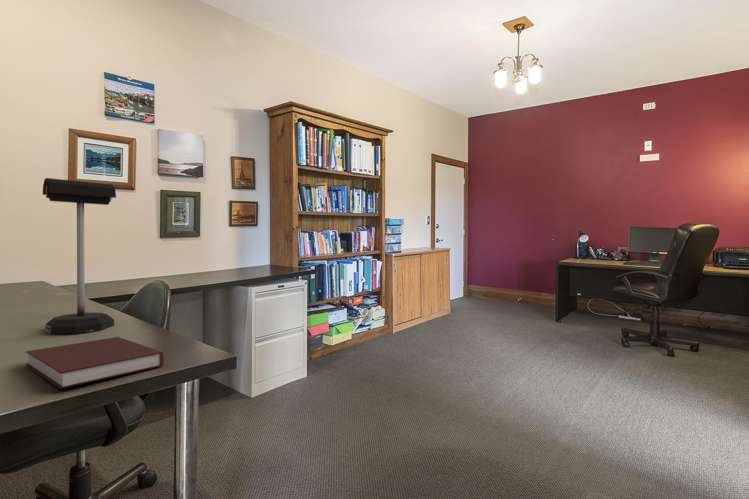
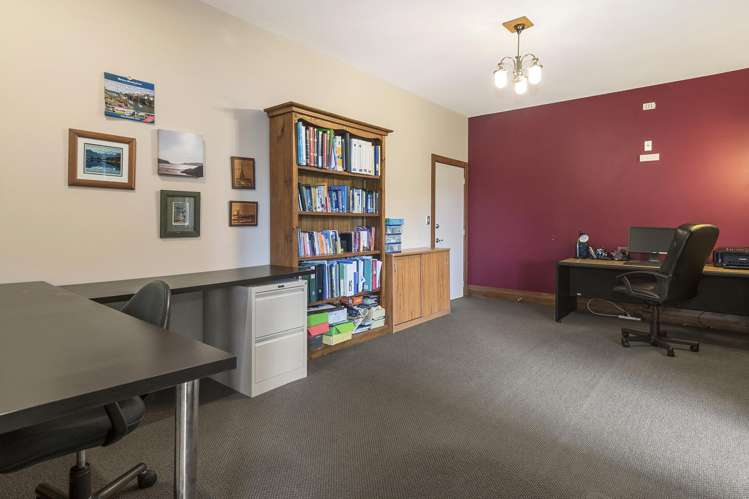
- notebook [25,336,165,390]
- mailbox [42,177,117,334]
